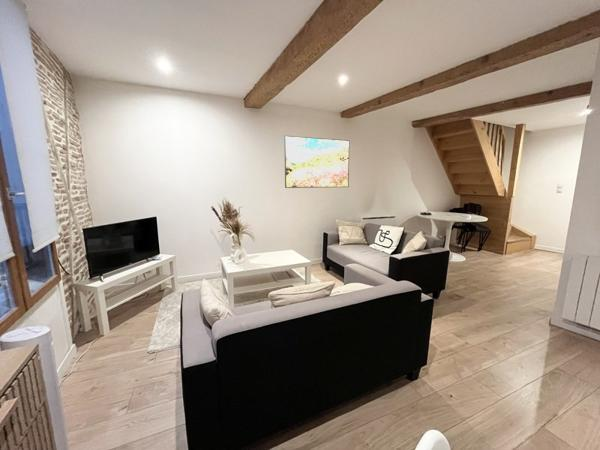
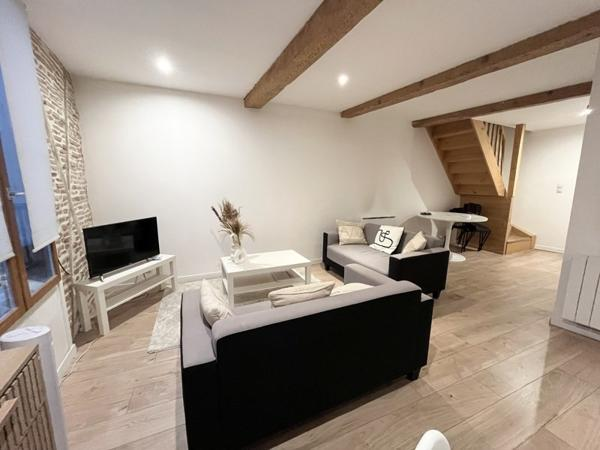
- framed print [283,135,351,189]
